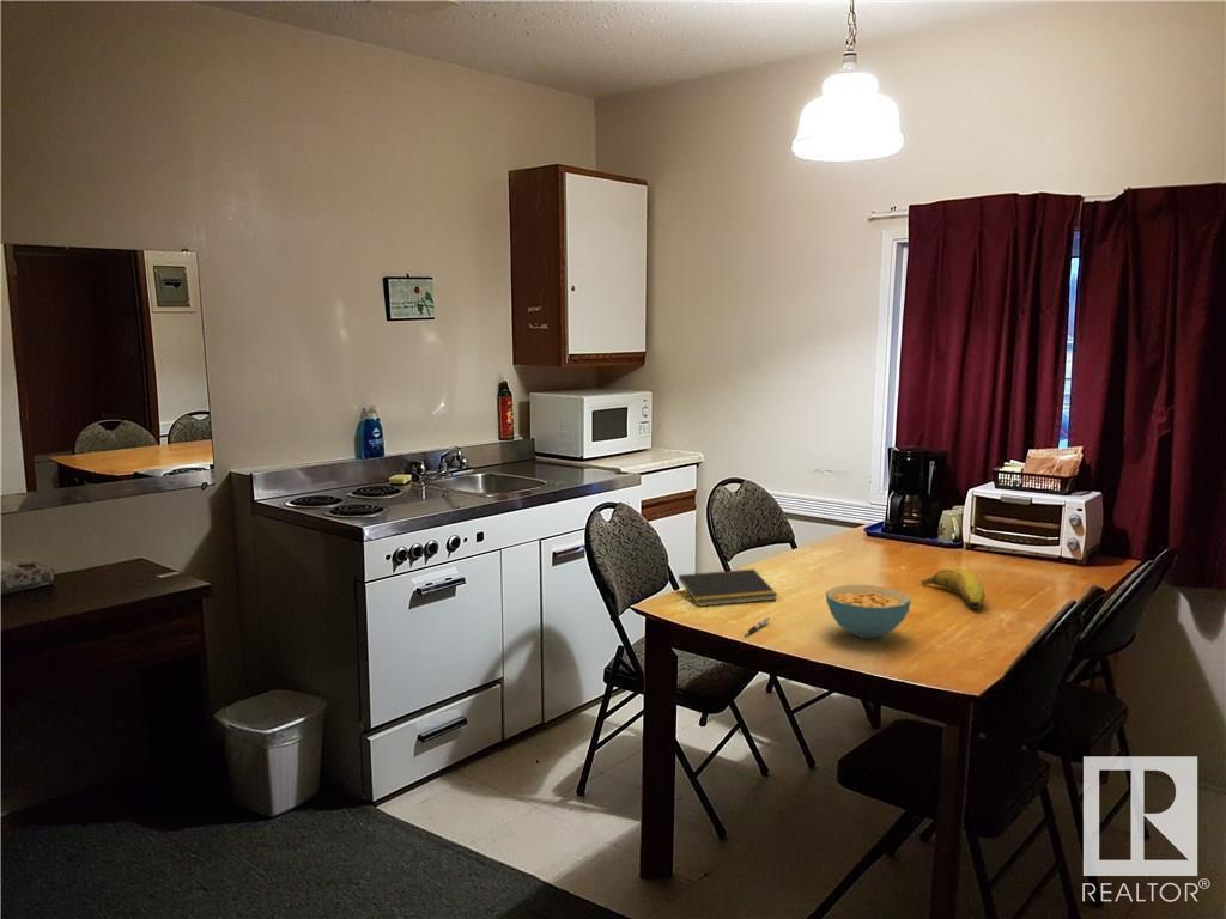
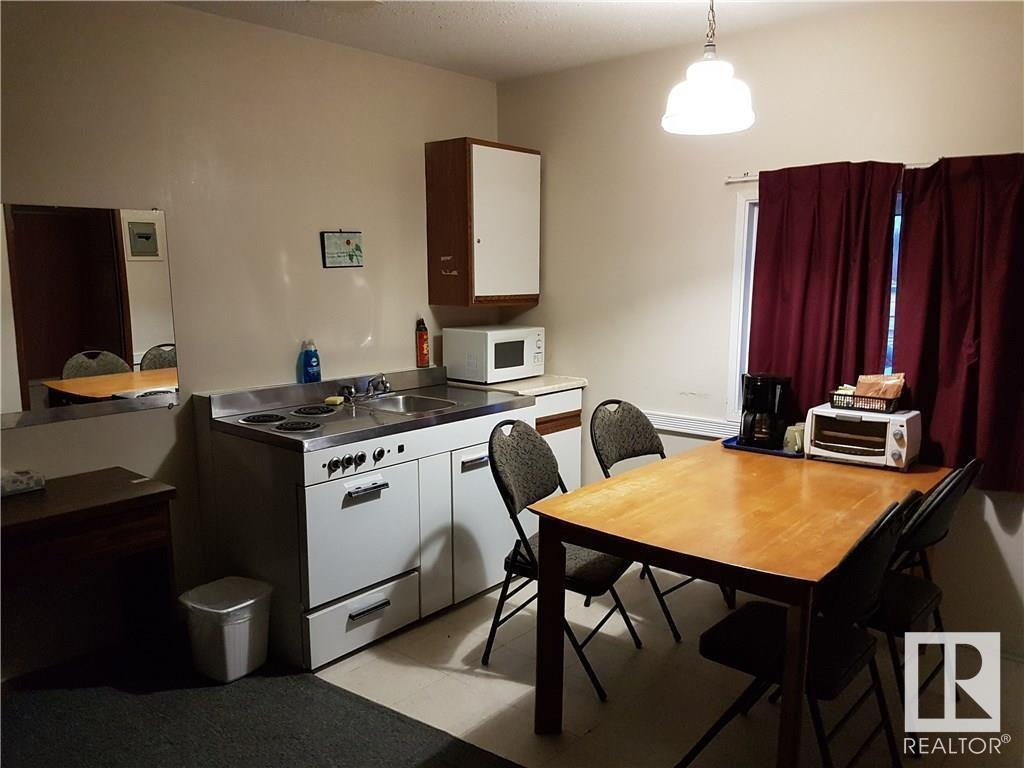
- cereal bowl [825,584,912,639]
- notepad [675,568,779,608]
- pen [744,615,771,637]
- fruit [920,566,987,610]
